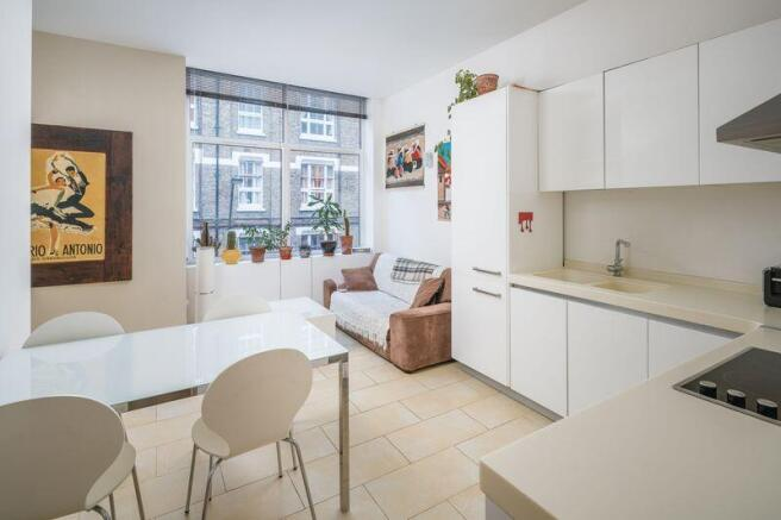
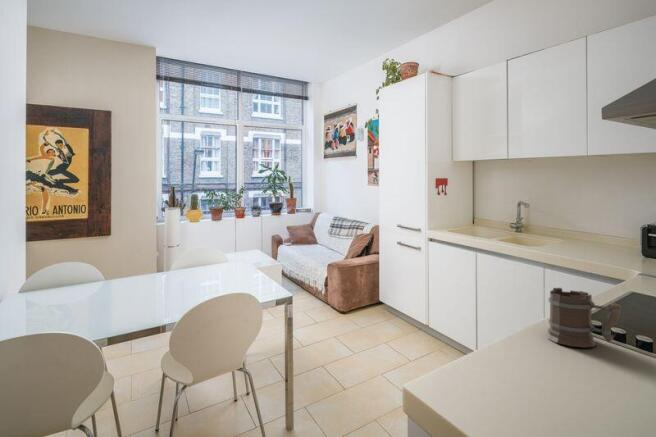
+ mug [545,287,622,348]
